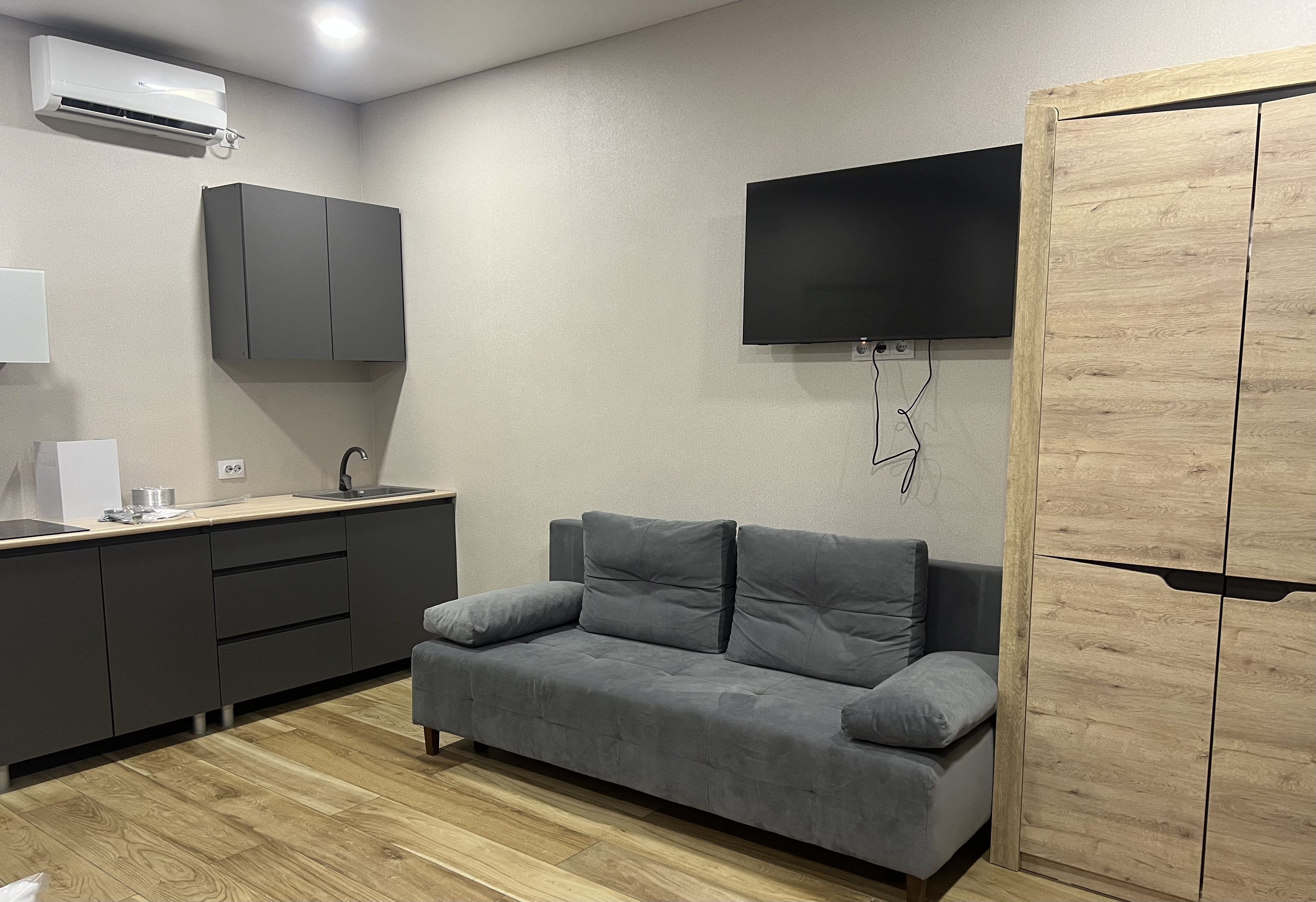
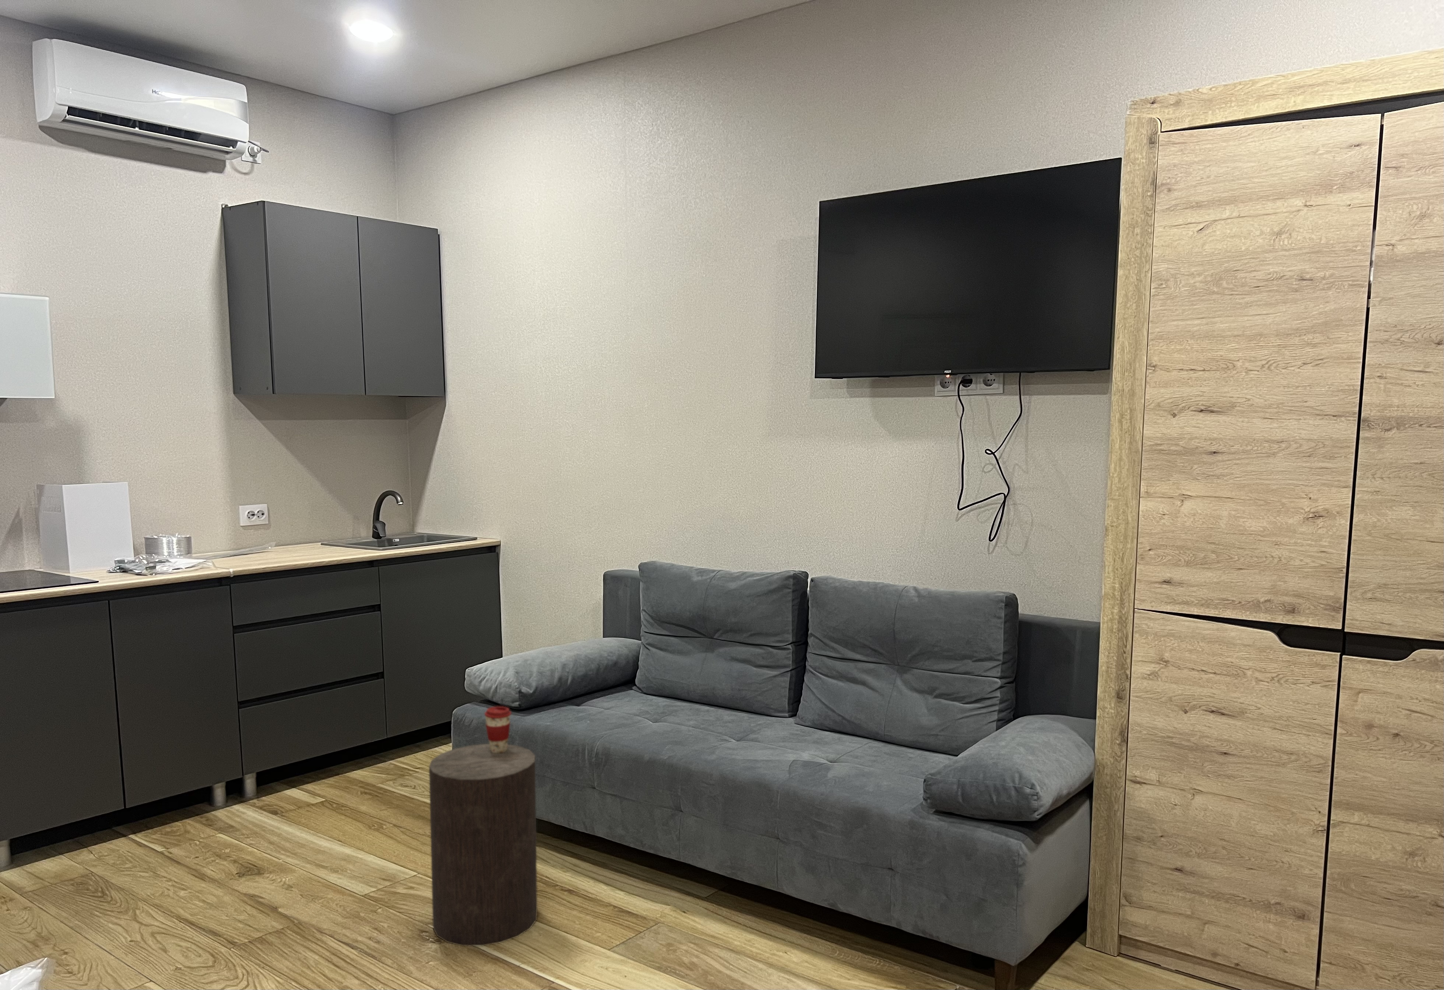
+ stool [429,743,538,946]
+ coffee cup [484,706,511,753]
